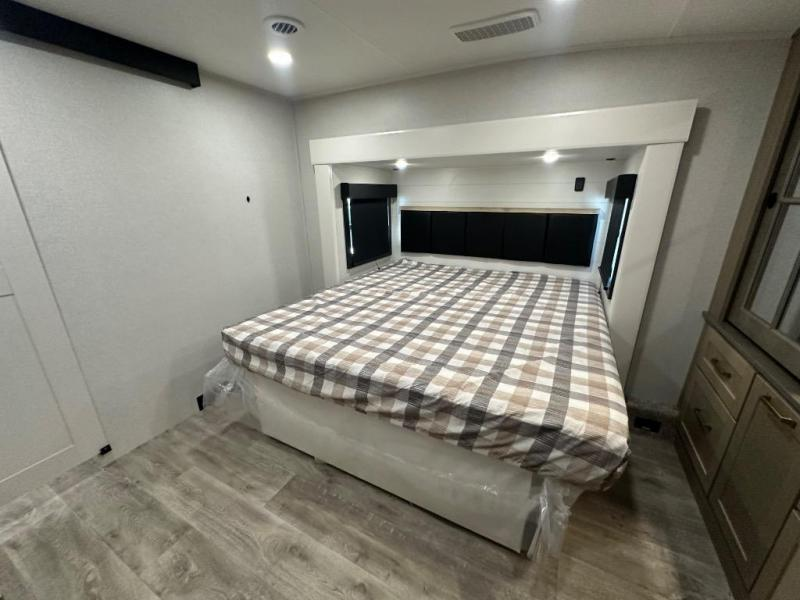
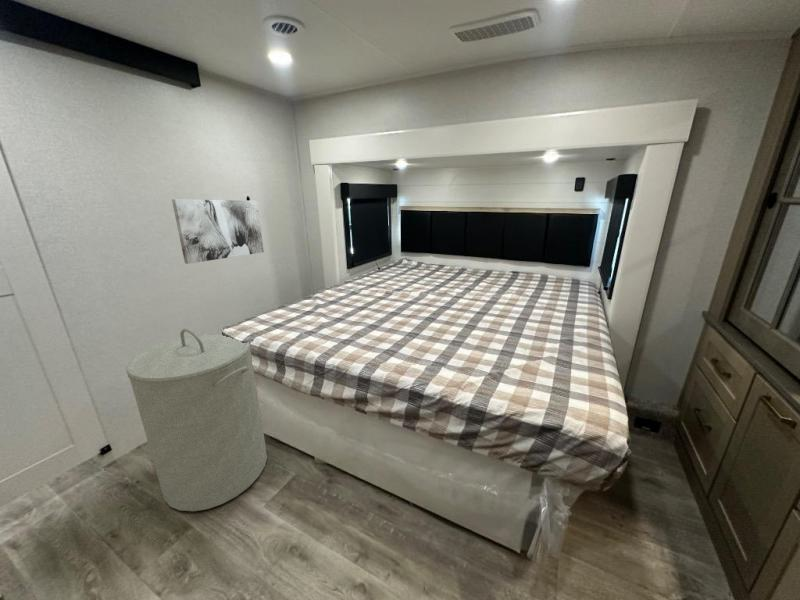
+ wall art [171,198,265,265]
+ laundry hamper [125,327,268,512]
